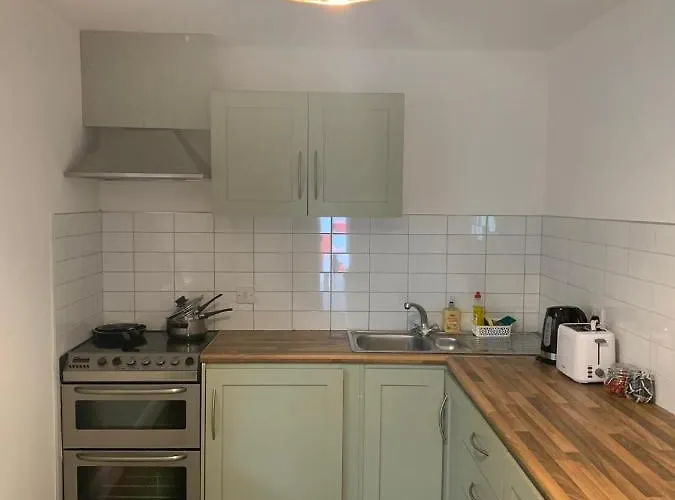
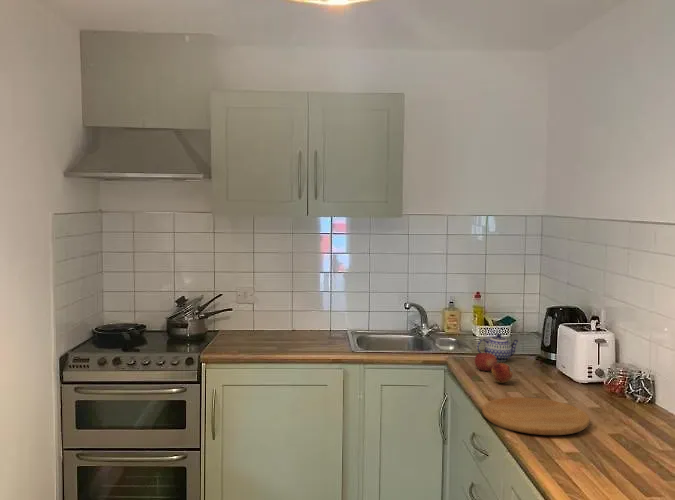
+ fruit [474,352,498,372]
+ fruit [491,362,513,384]
+ teapot [476,333,520,362]
+ cutting board [481,396,591,436]
